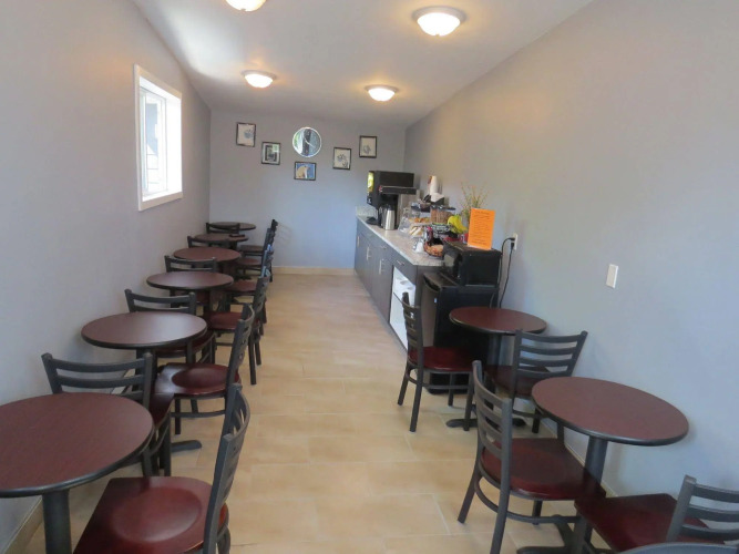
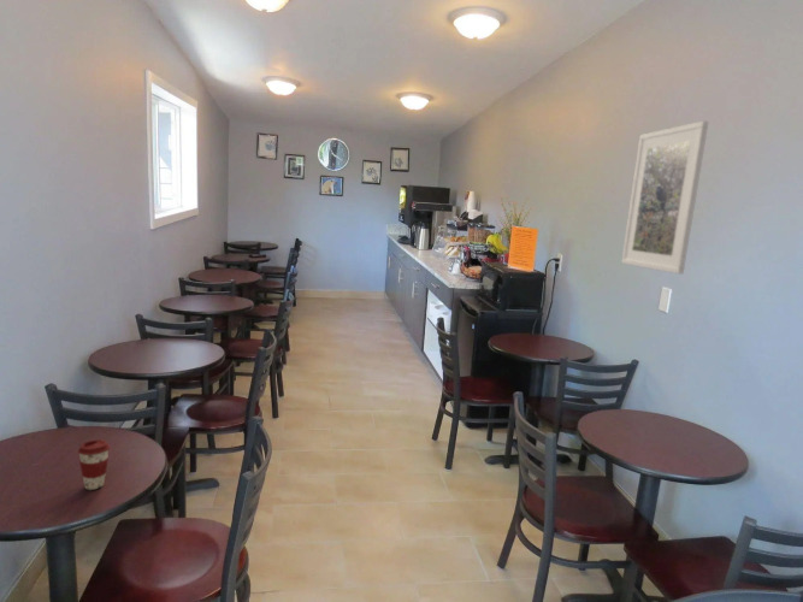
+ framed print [620,119,709,276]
+ coffee cup [77,438,111,491]
